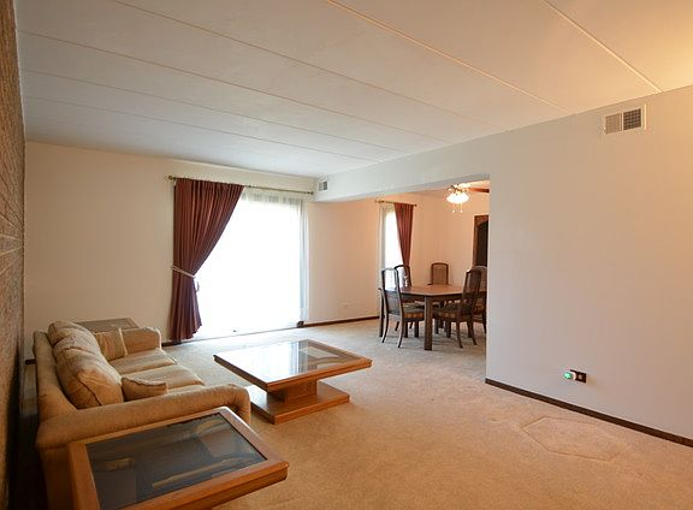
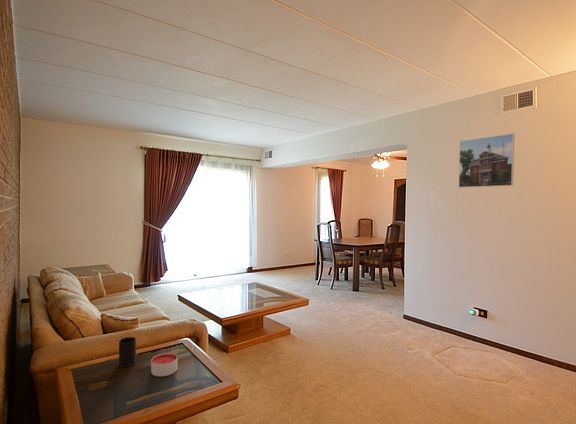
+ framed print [458,133,515,188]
+ candle [150,352,178,377]
+ cup [118,336,137,368]
